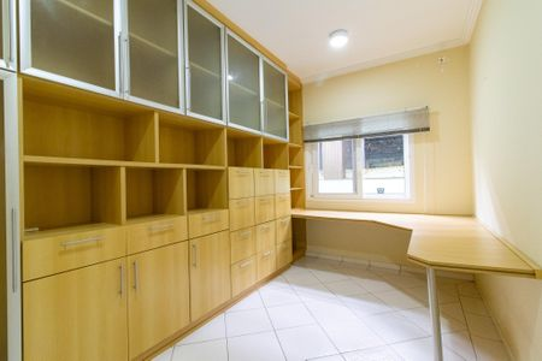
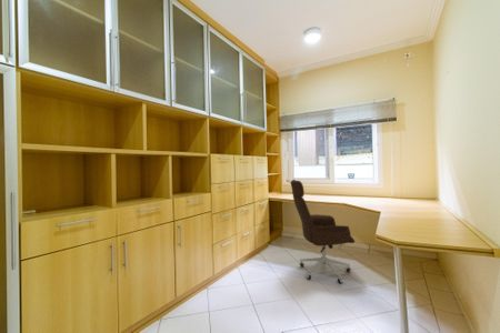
+ office chair [290,179,356,284]
